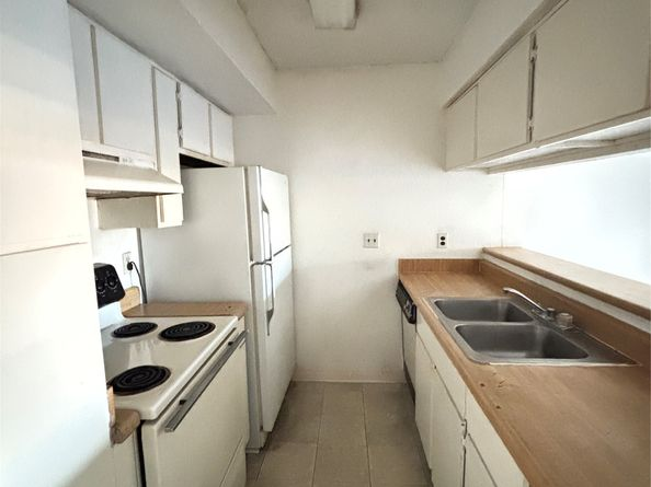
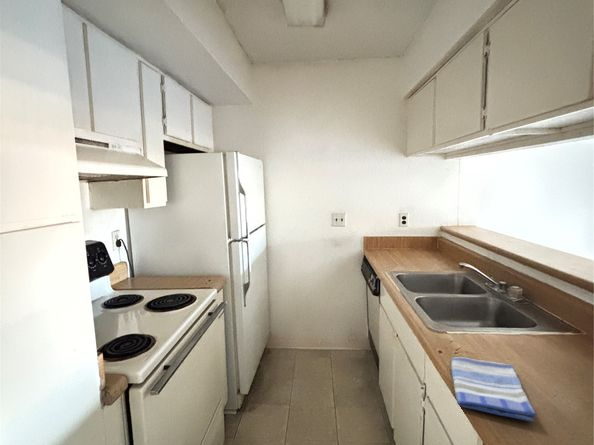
+ dish towel [450,356,537,423]
